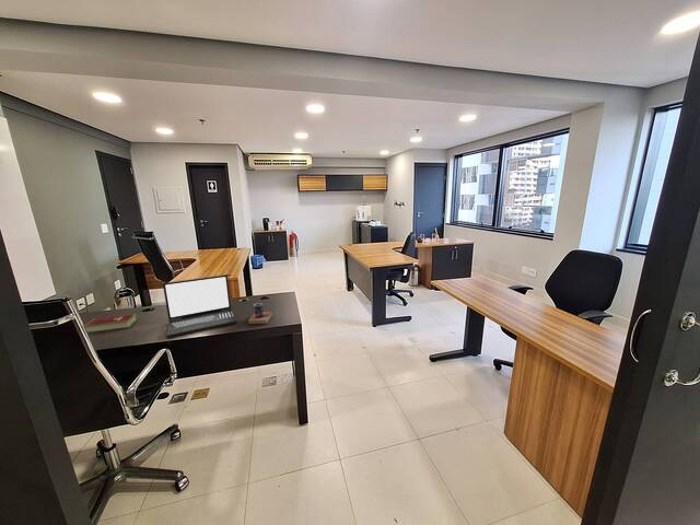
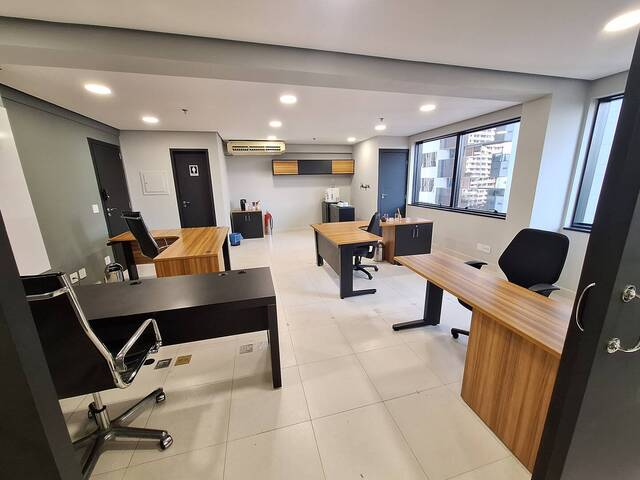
- mug [247,302,273,325]
- hardcover book [83,313,138,334]
- laptop [162,273,237,339]
